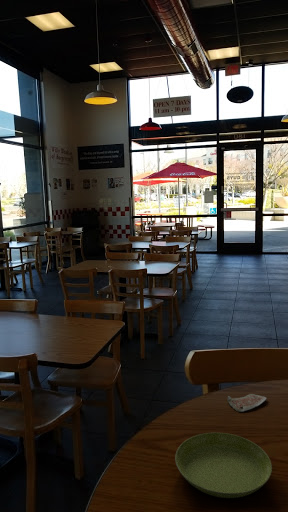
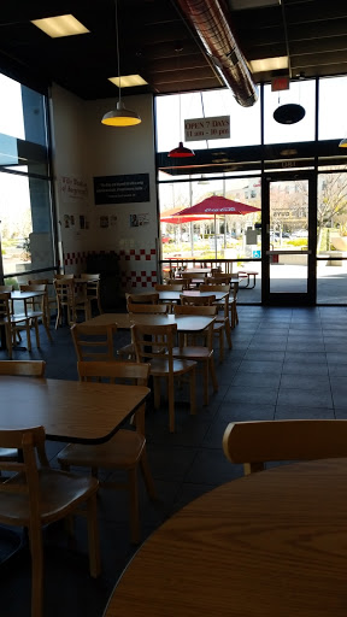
- saucer [174,432,273,499]
- paper cup [226,393,268,413]
